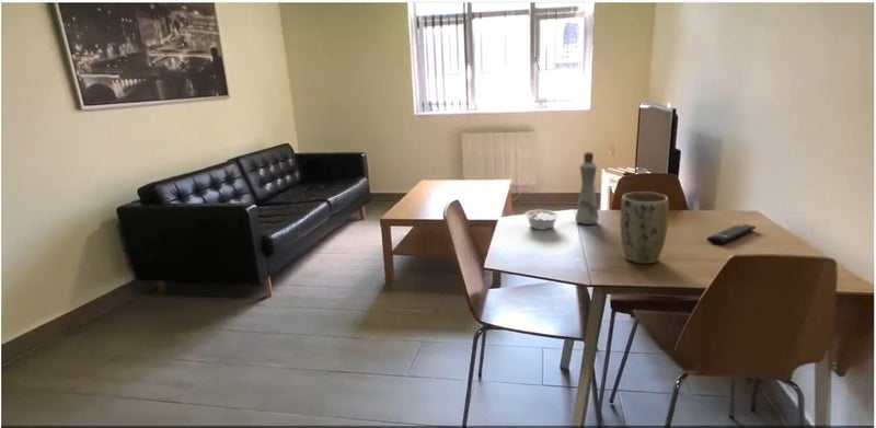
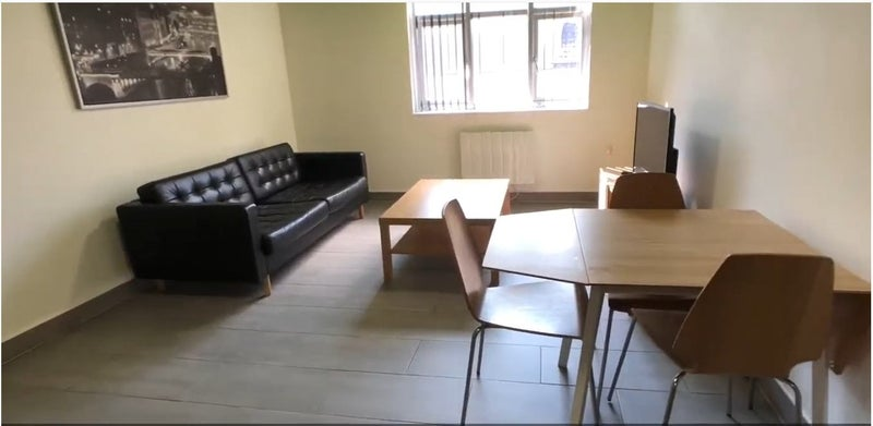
- remote control [706,222,757,245]
- plant pot [619,190,670,265]
- legume [525,209,560,231]
- bottle [575,151,600,225]
